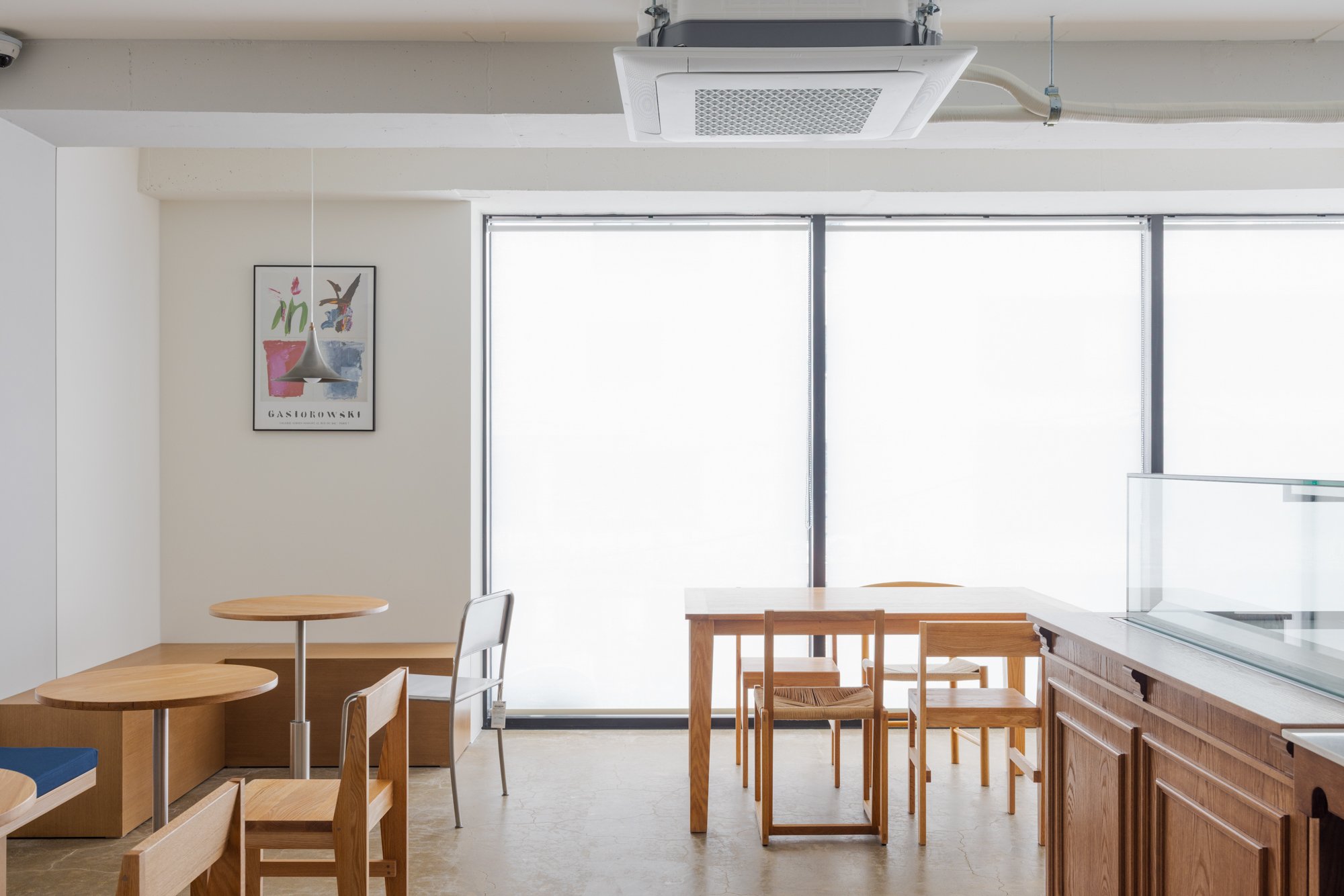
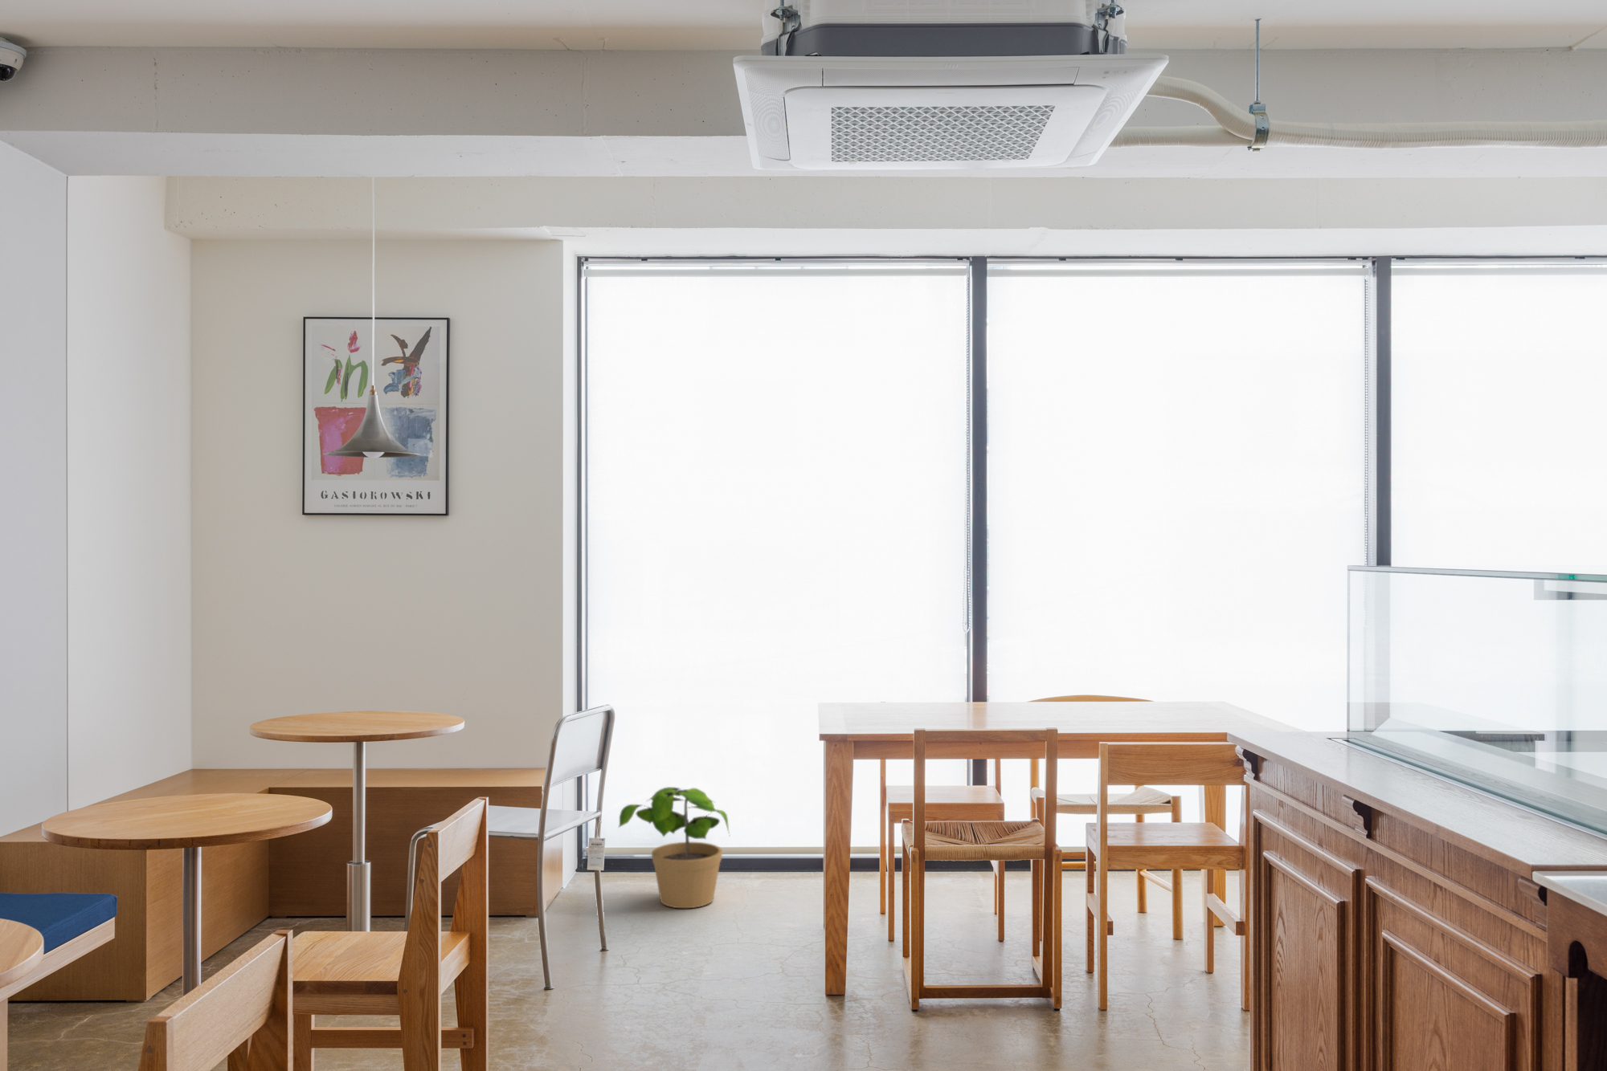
+ potted plant [618,787,731,908]
